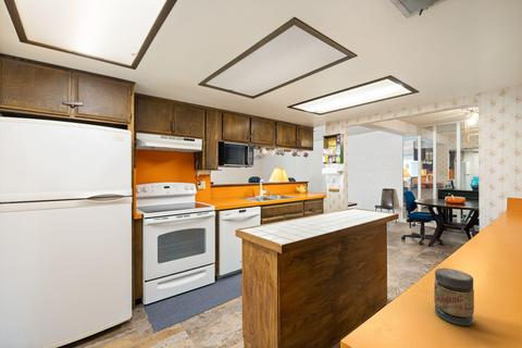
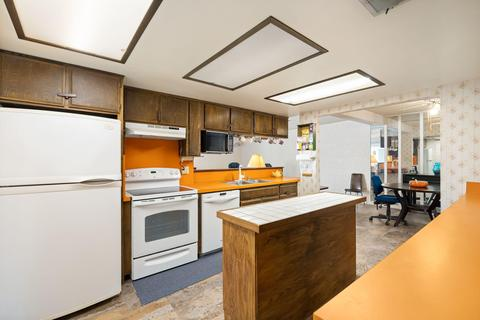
- jar [433,268,475,326]
